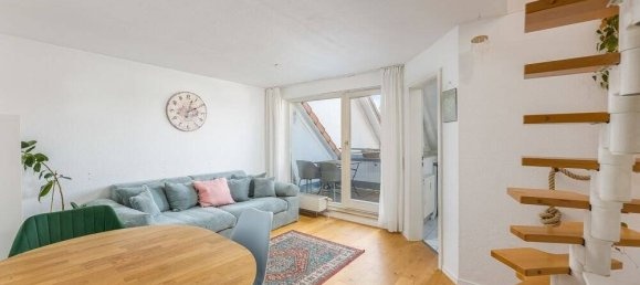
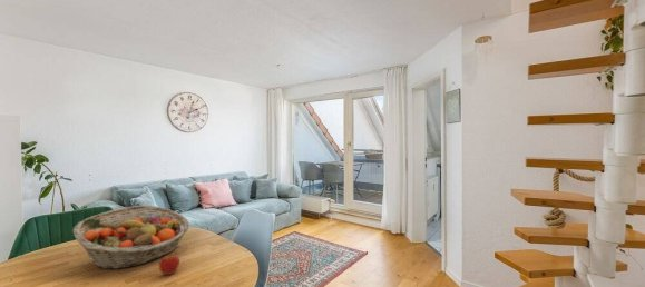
+ apple [158,254,180,276]
+ fruit basket [72,205,190,270]
